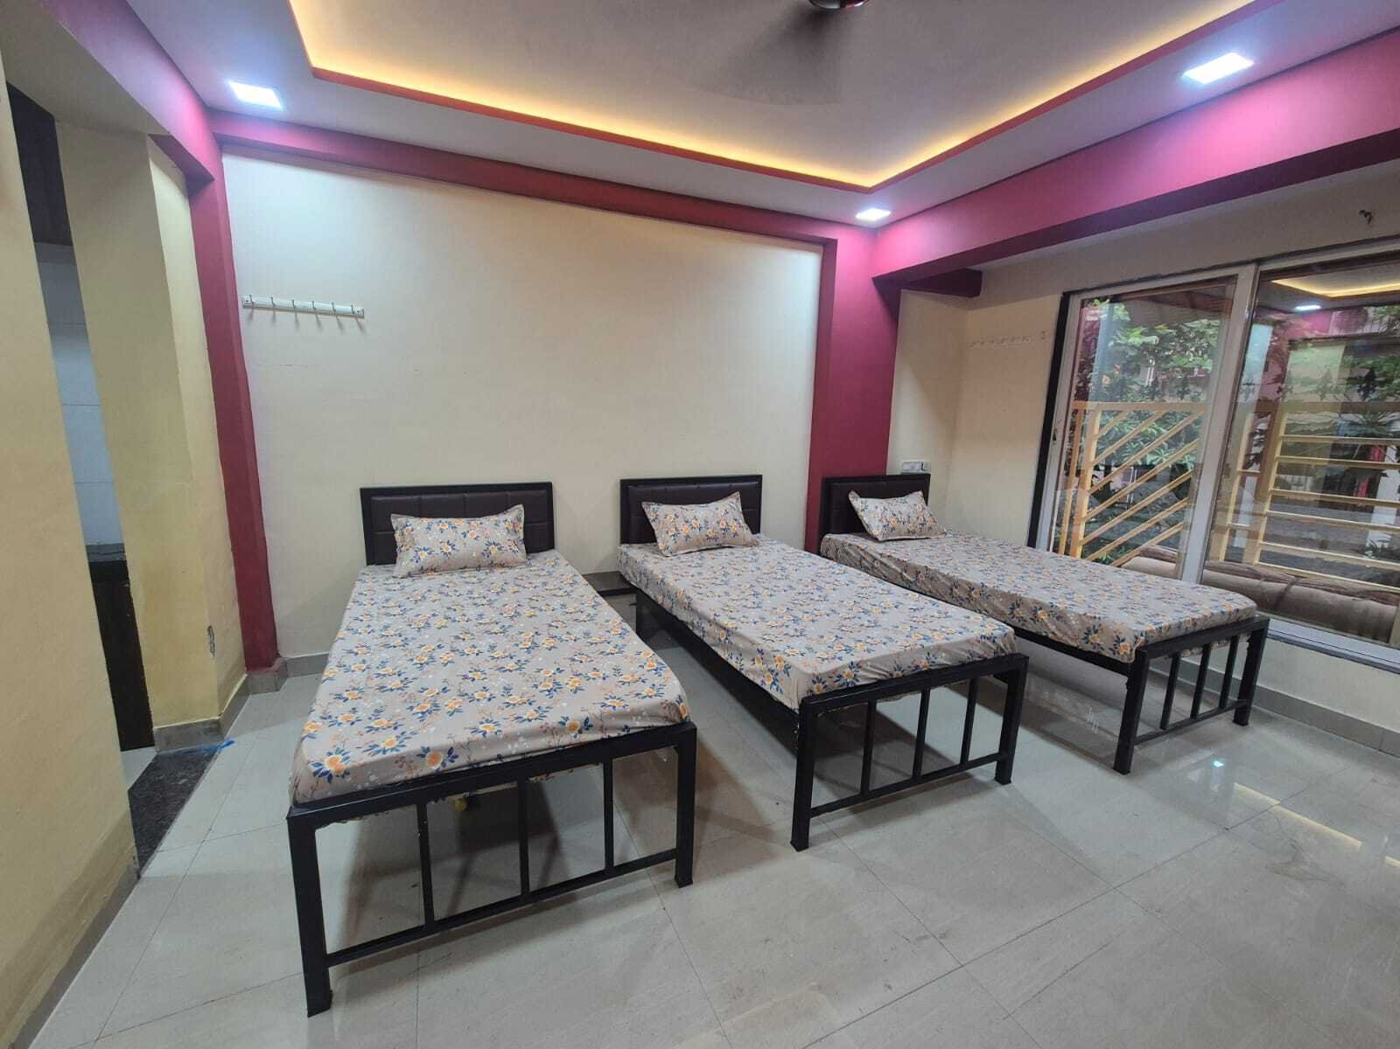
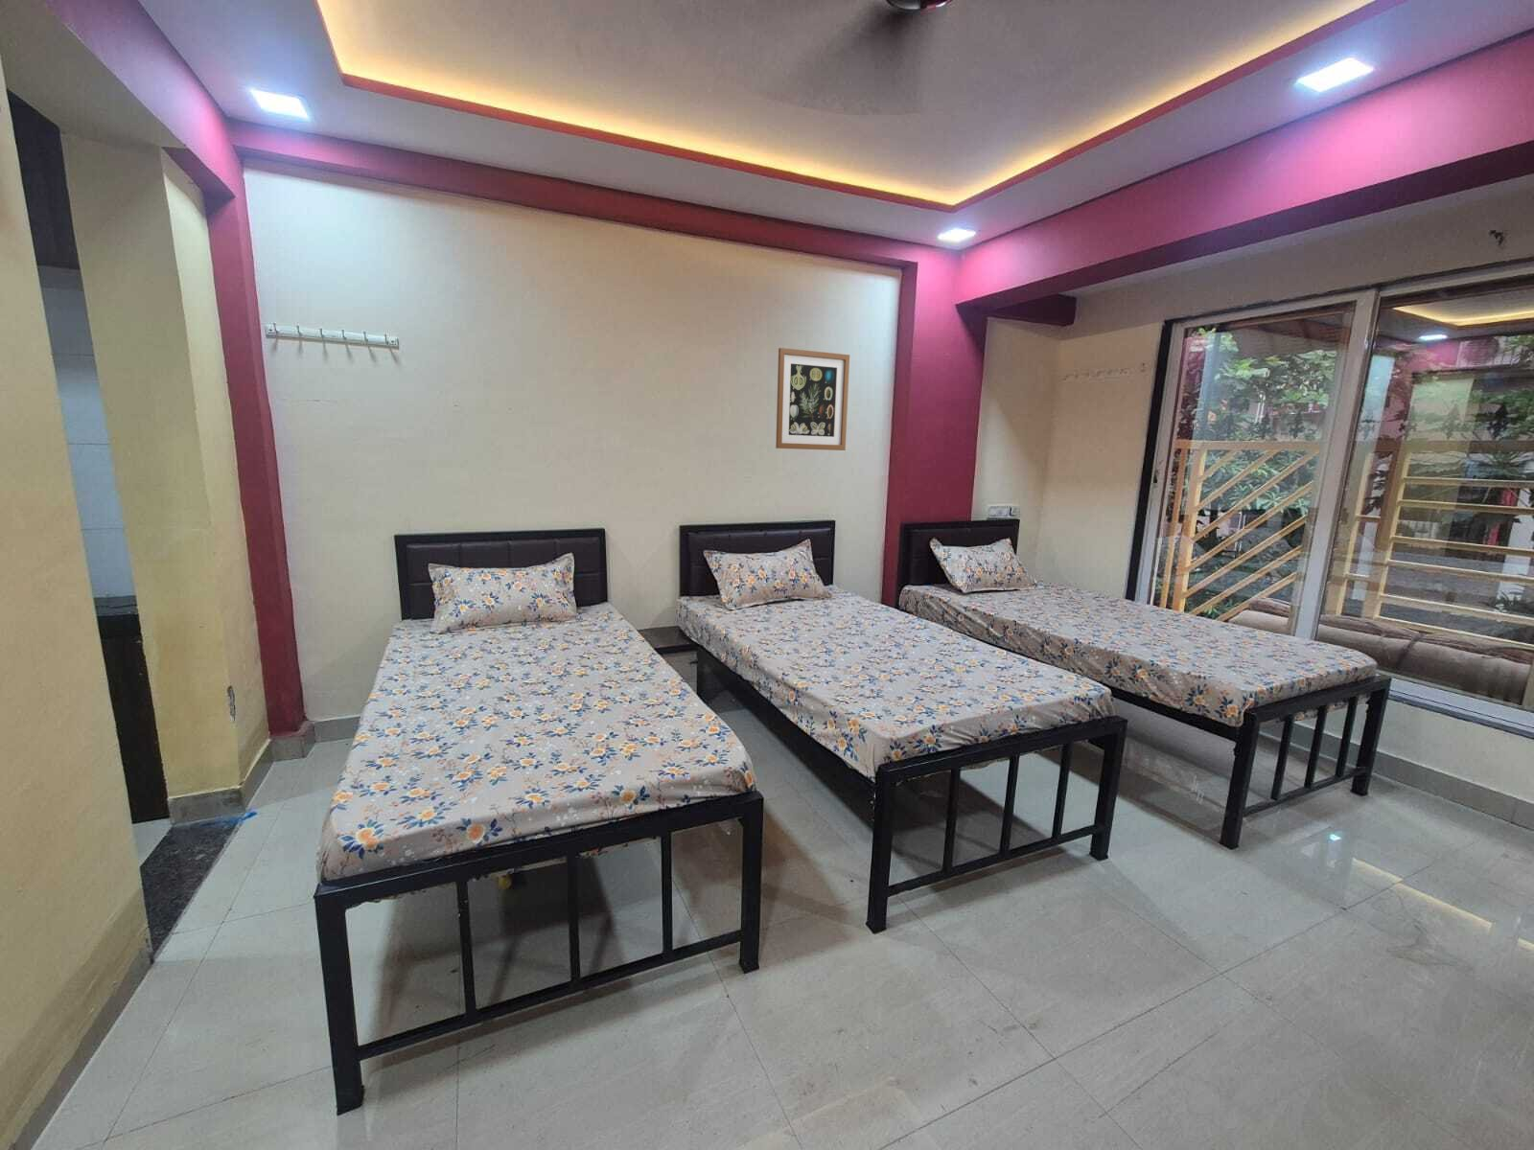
+ wall art [774,347,850,452]
